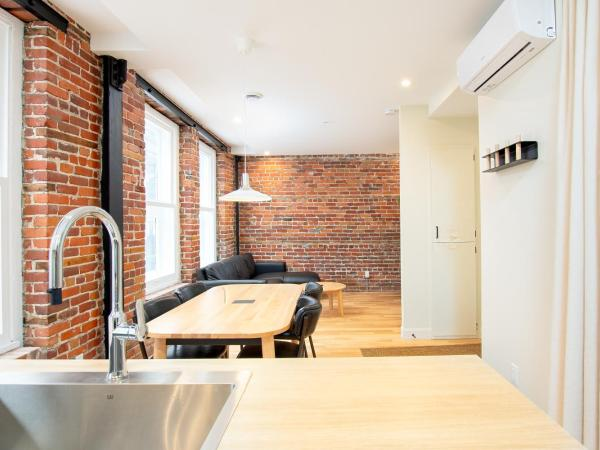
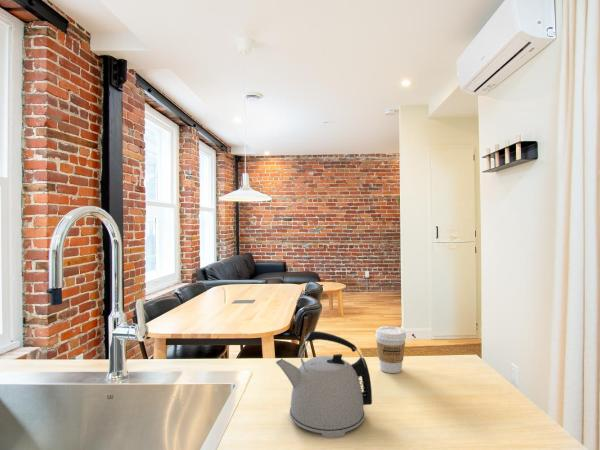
+ coffee cup [375,325,407,374]
+ kettle [275,330,373,439]
